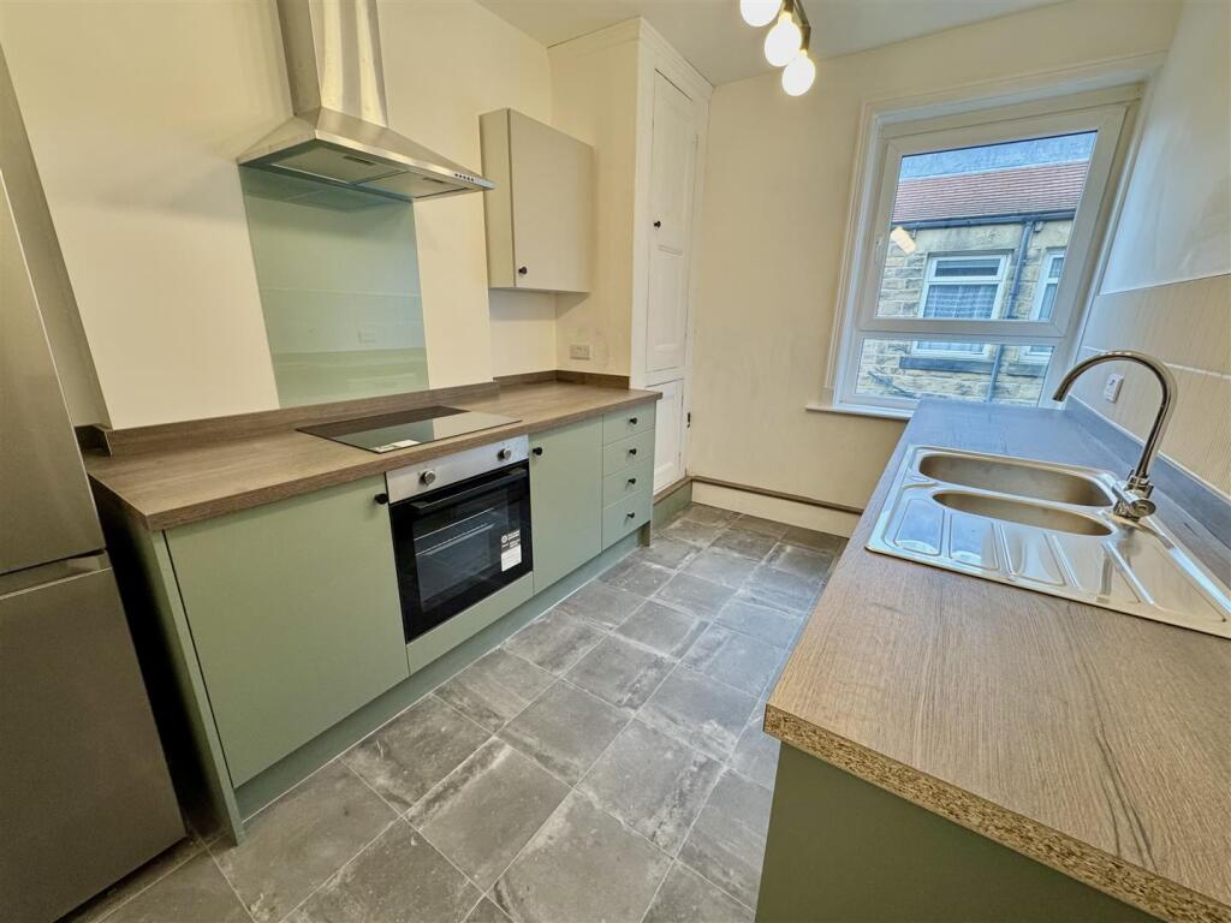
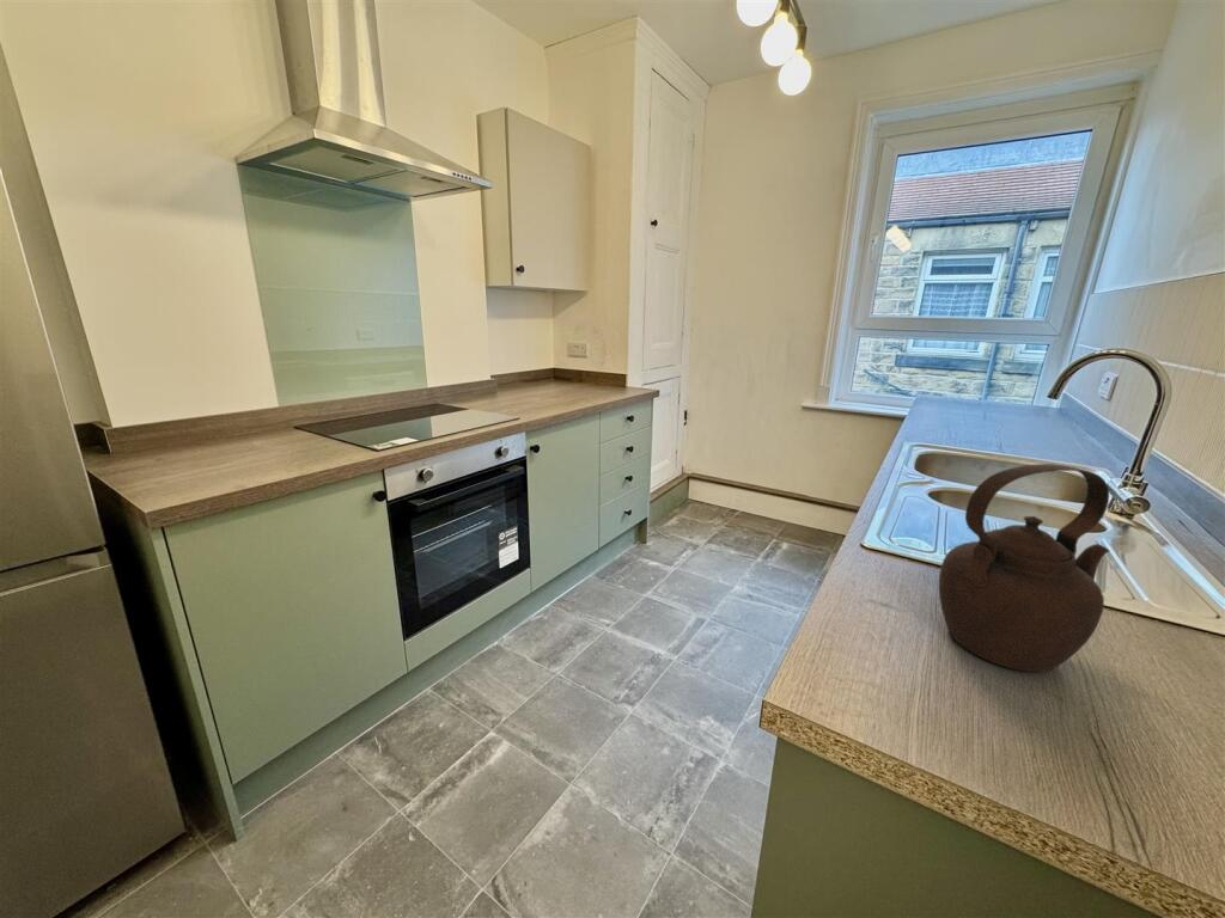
+ teapot [938,463,1111,673]
